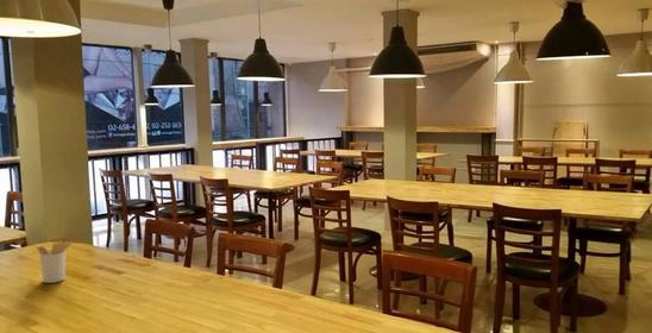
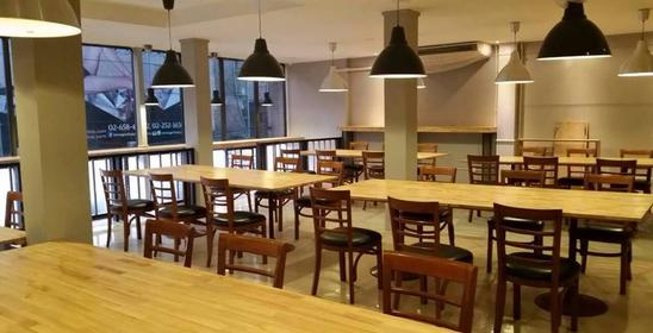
- utensil holder [35,234,73,284]
